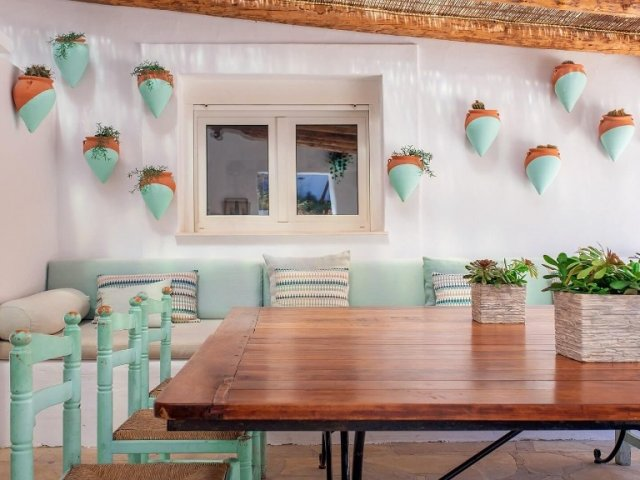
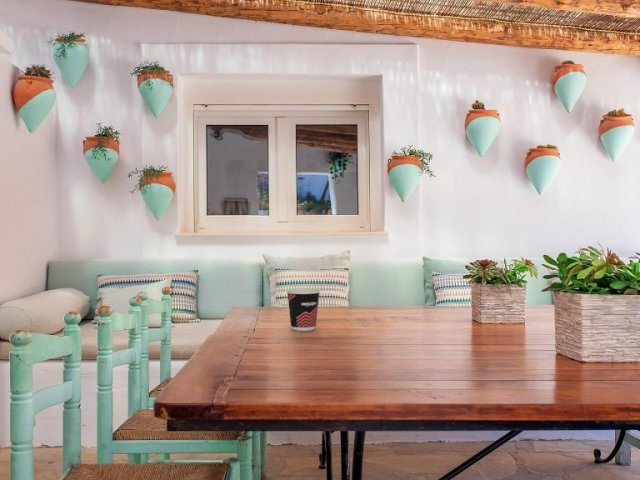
+ cup [286,289,321,332]
